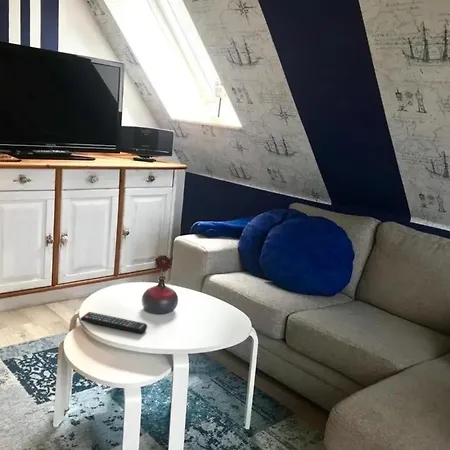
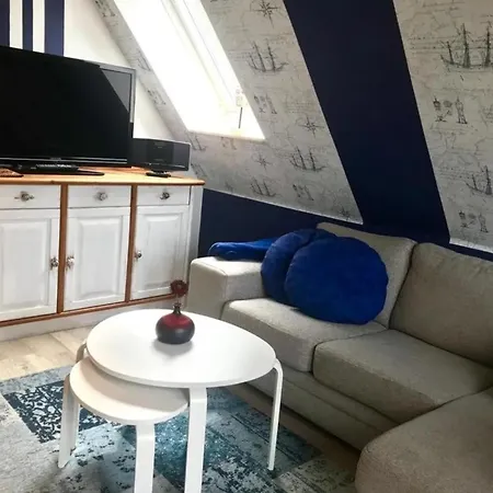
- remote control [79,311,148,335]
